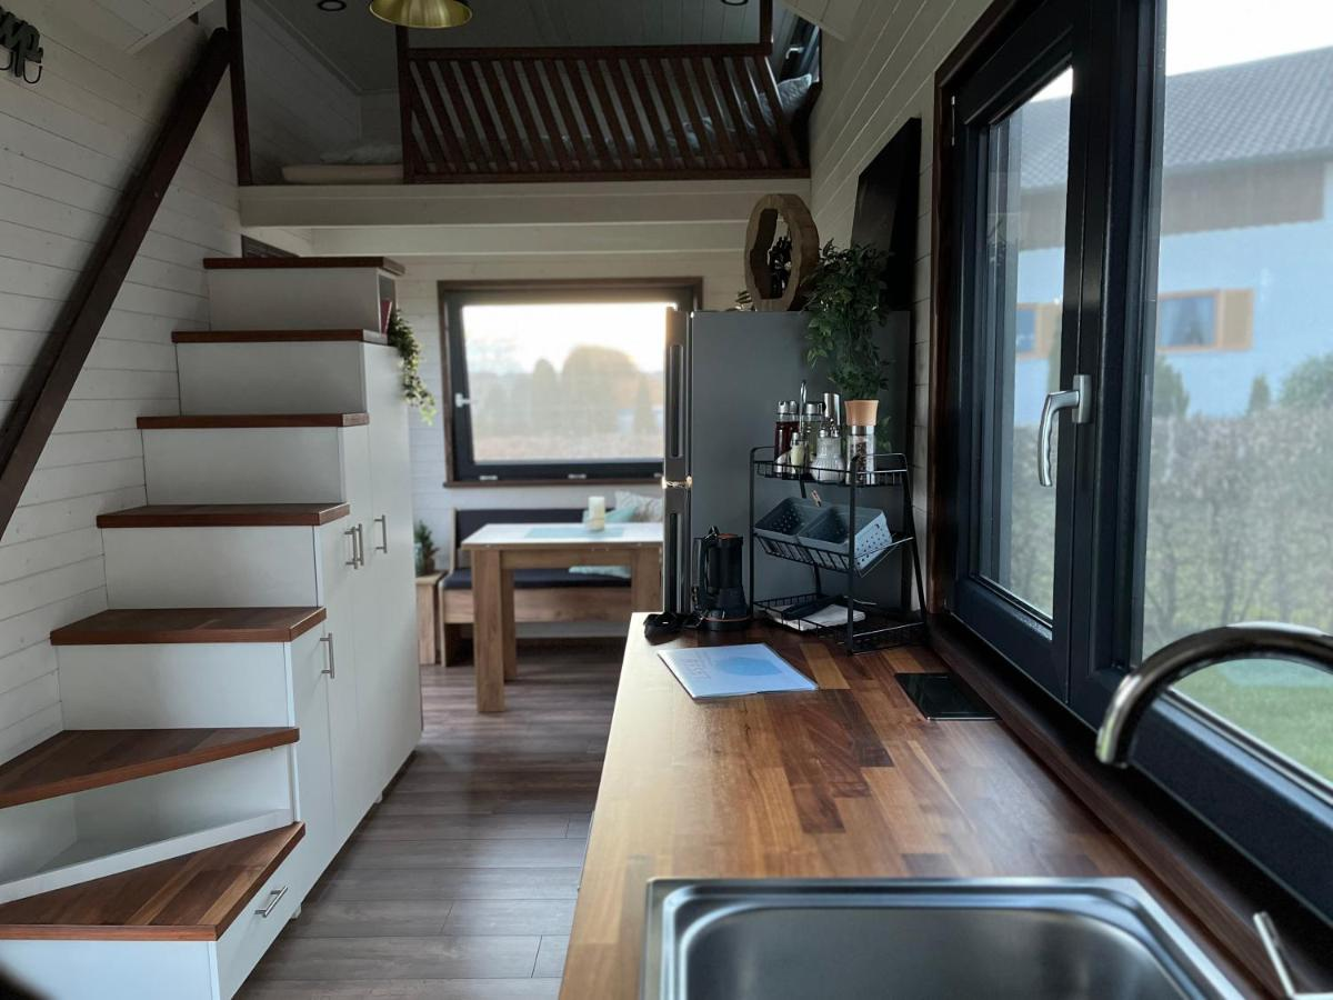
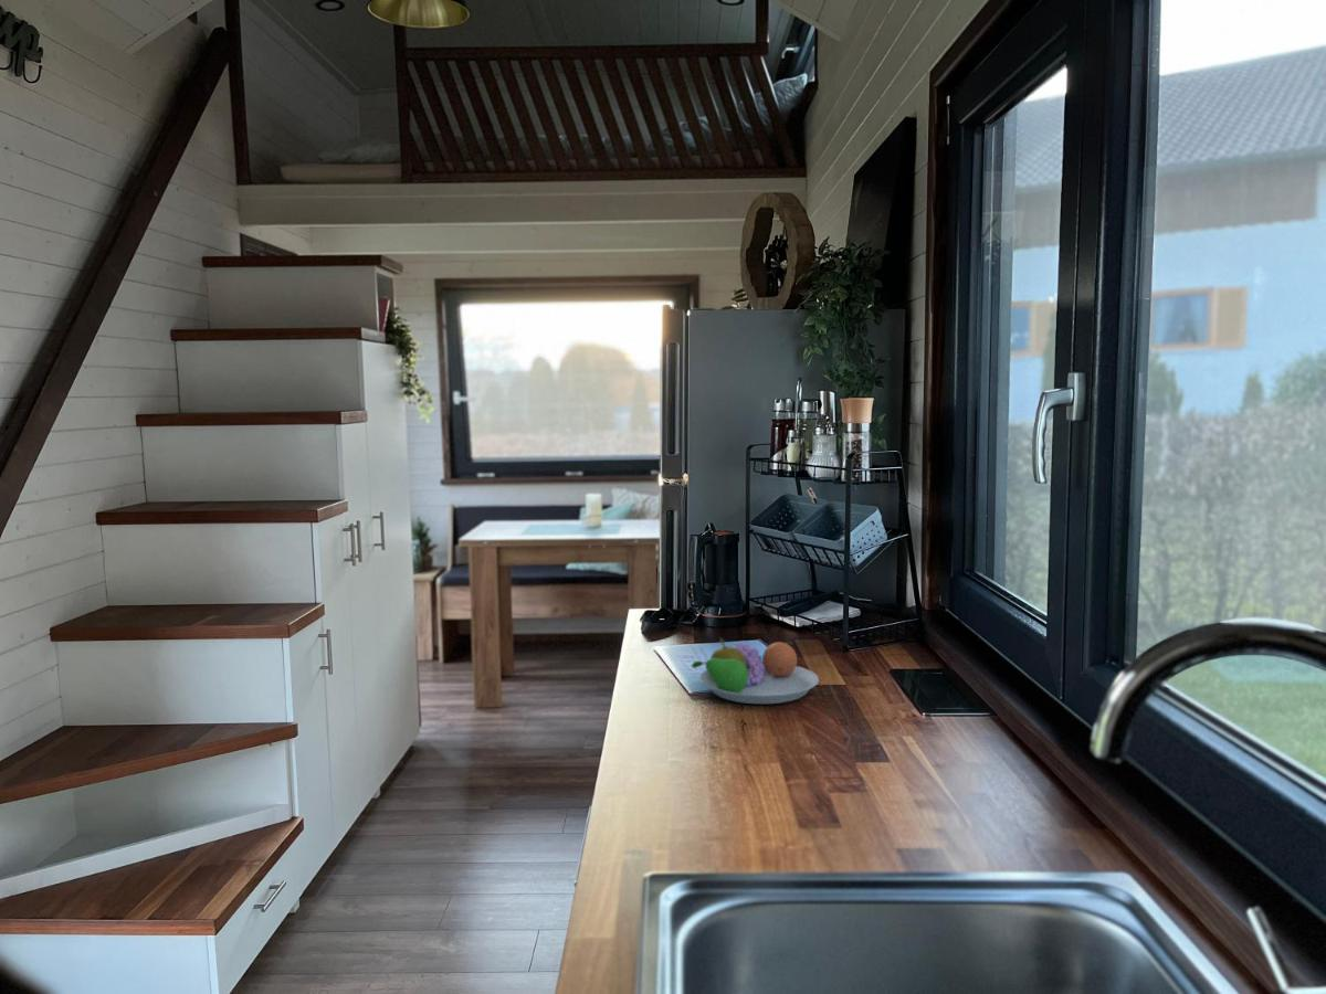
+ fruit bowl [691,637,820,705]
